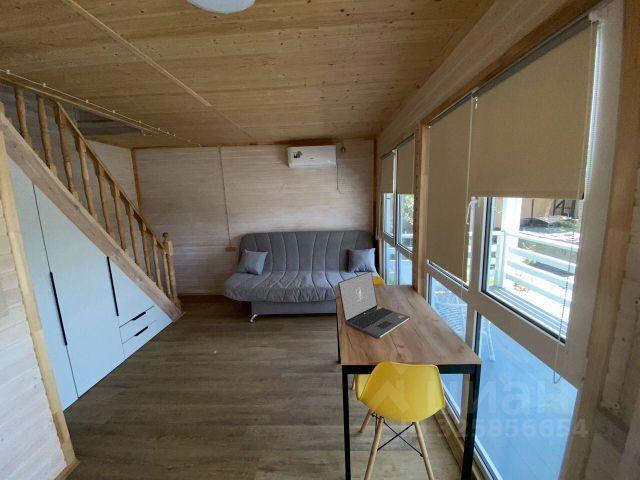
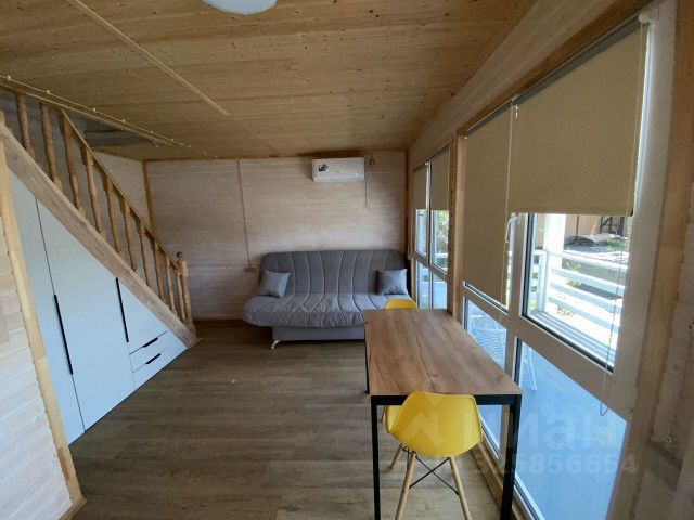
- laptop [337,270,411,340]
